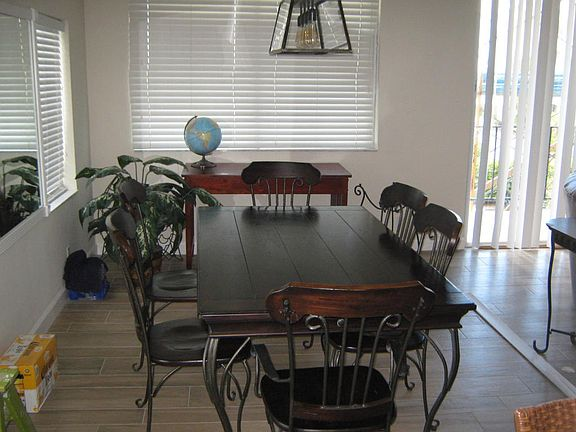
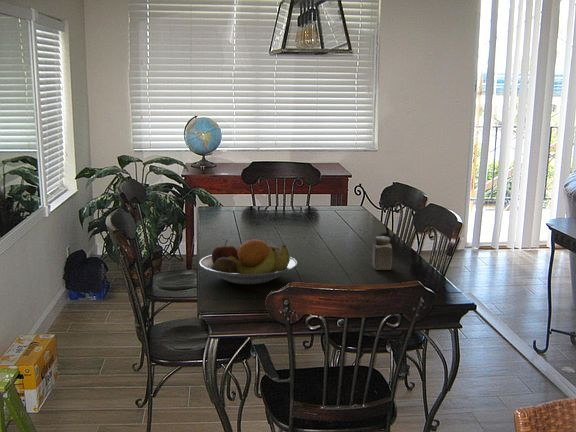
+ salt shaker [371,235,393,271]
+ fruit bowl [198,238,298,285]
